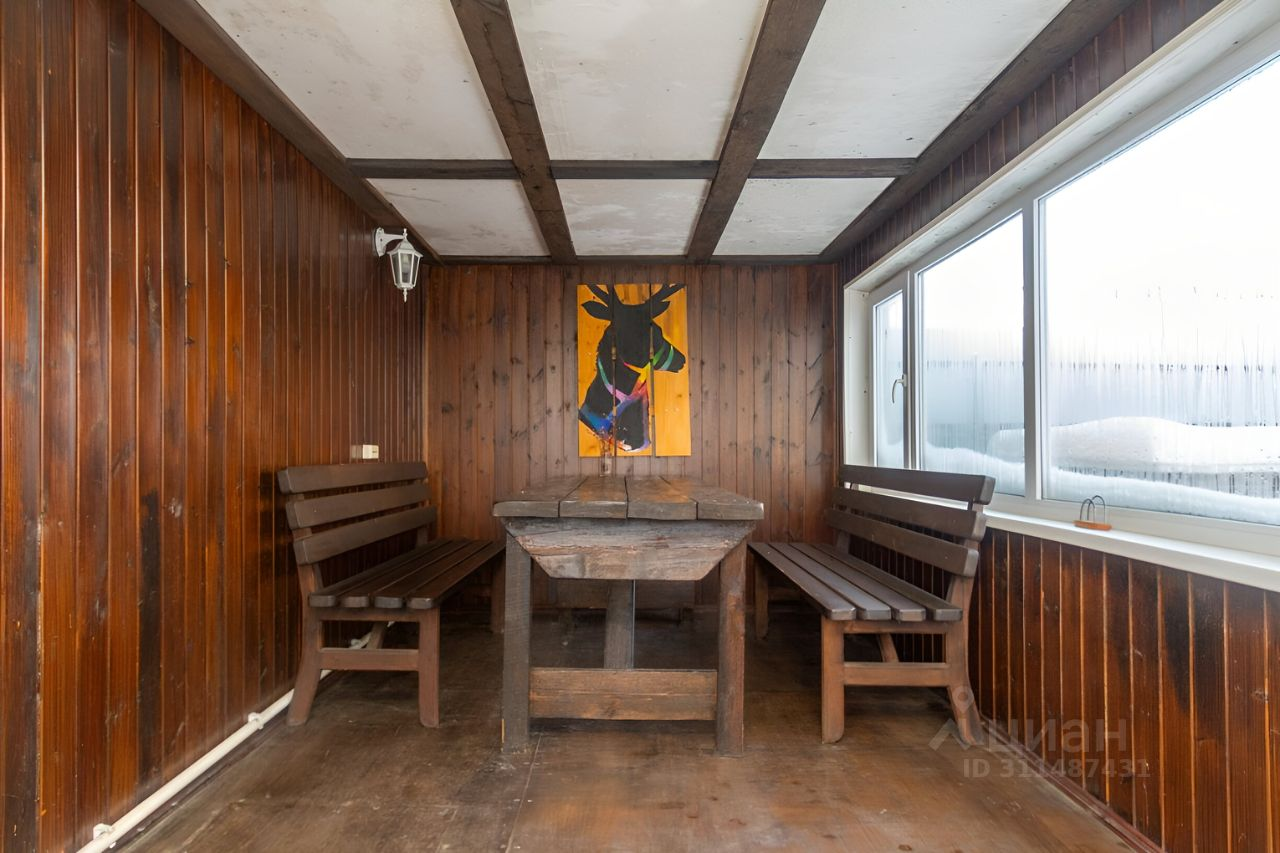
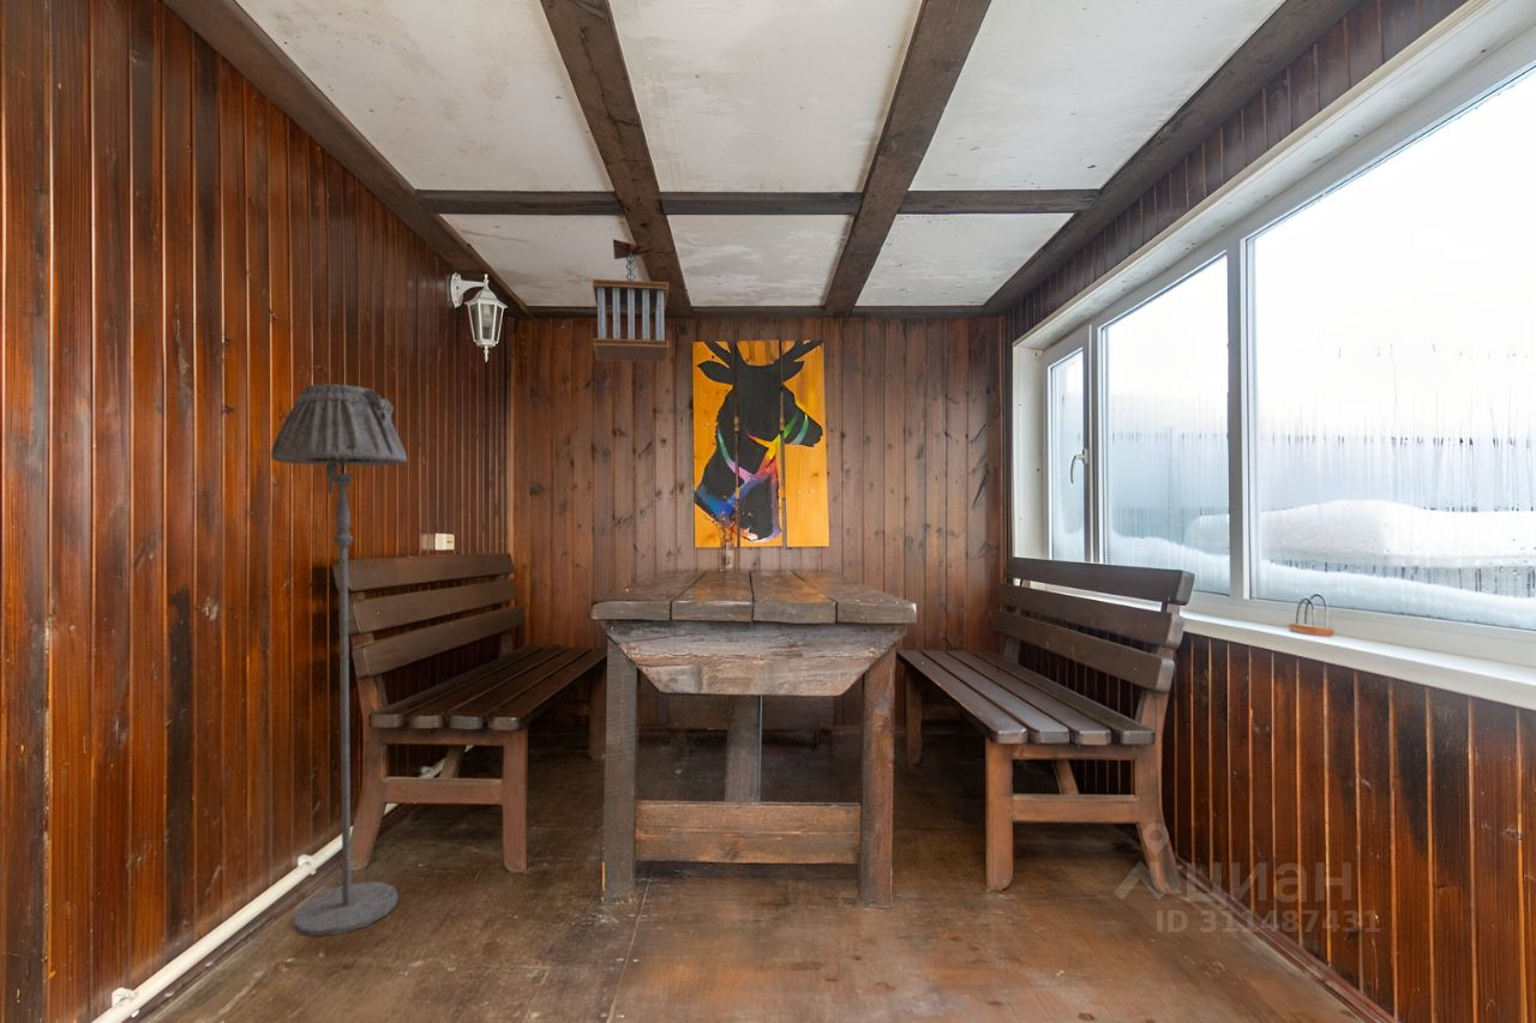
+ floor lamp [270,383,408,937]
+ wind chime [592,237,671,363]
